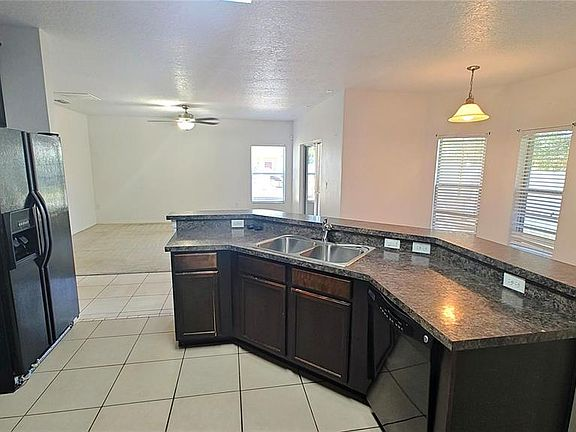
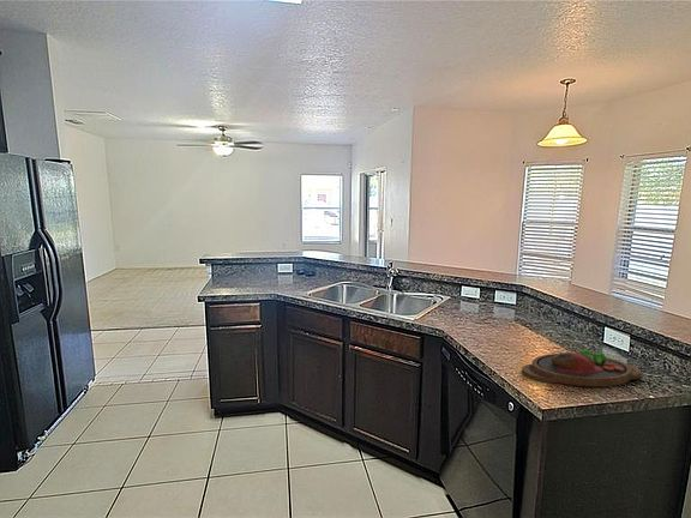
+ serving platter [521,348,643,387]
